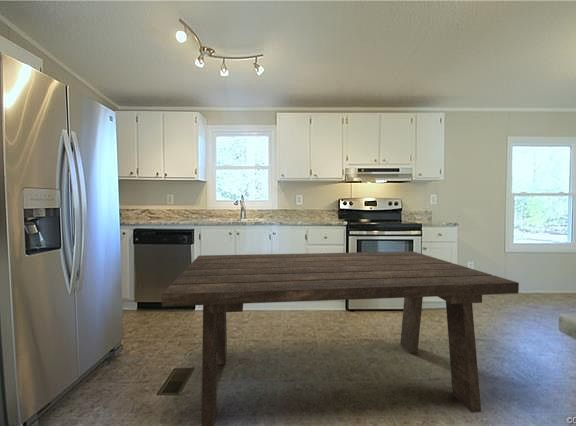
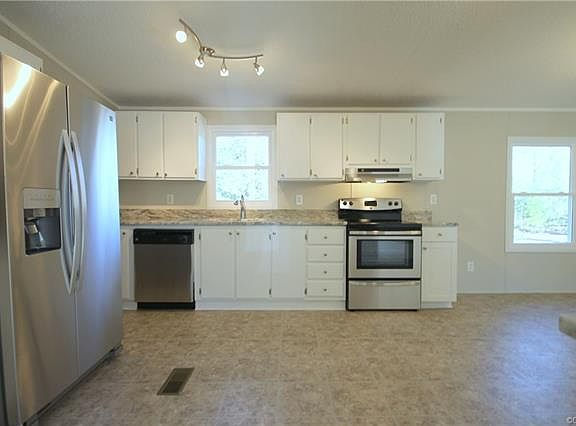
- dining table [161,250,520,426]
